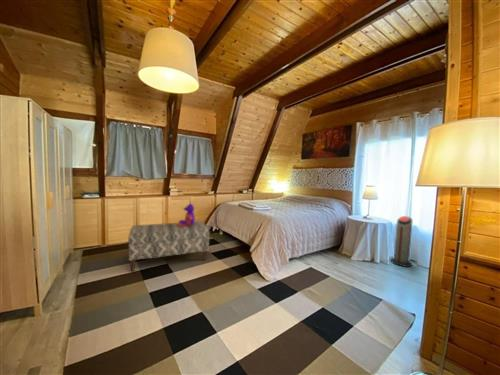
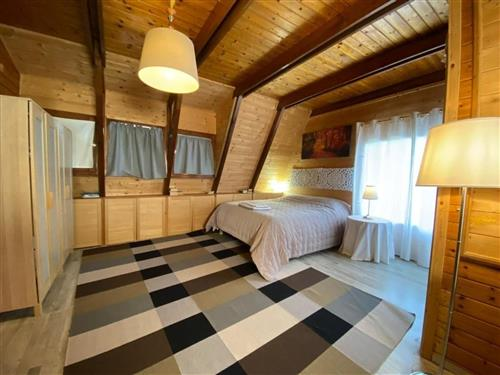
- air purifier [390,215,414,268]
- bench [127,220,210,272]
- stuffed bear [178,200,196,227]
